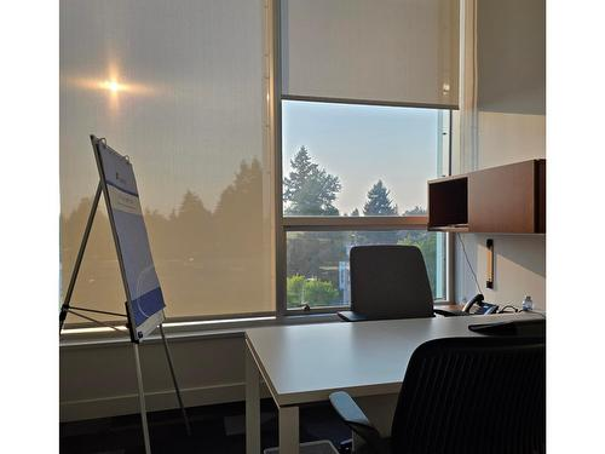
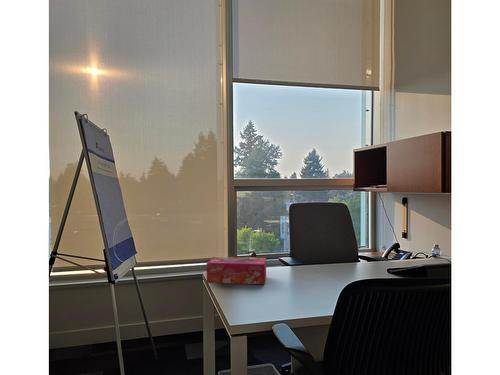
+ tissue box [206,256,267,285]
